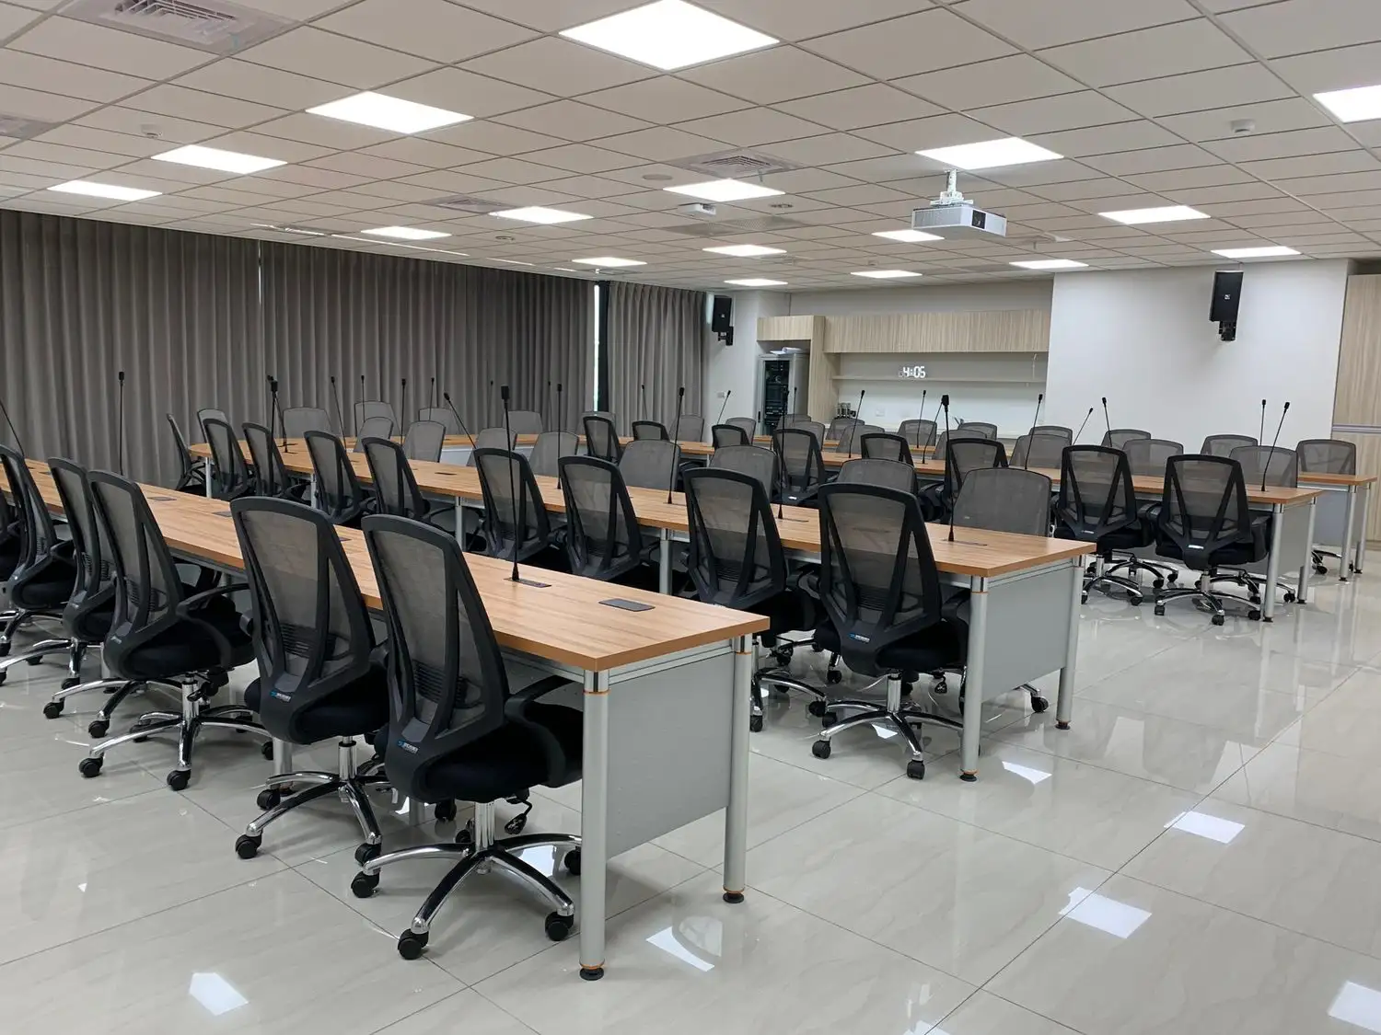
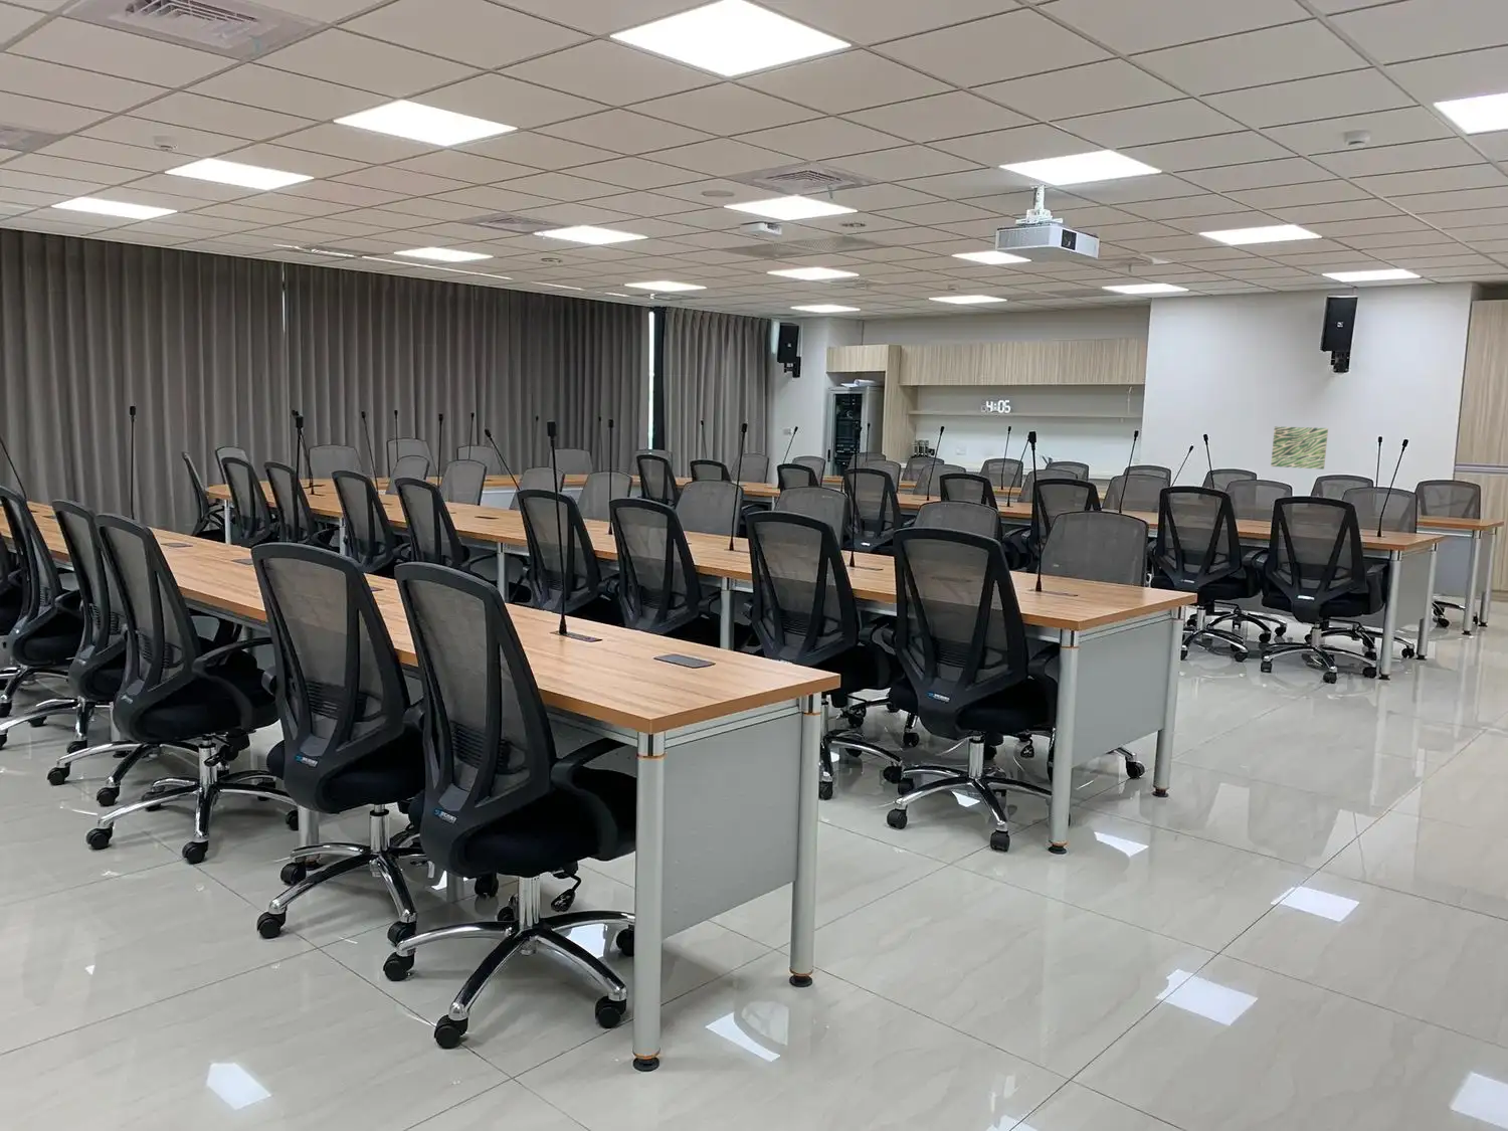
+ wall art [1269,425,1329,470]
